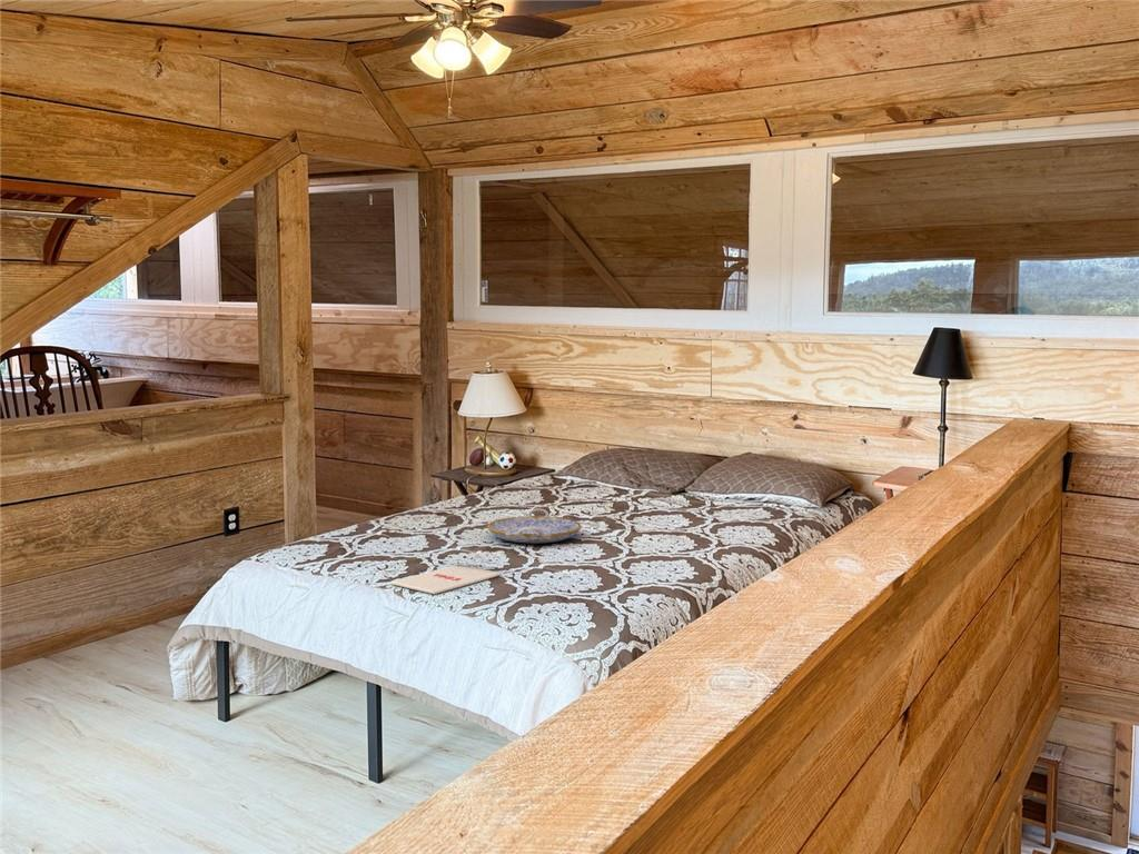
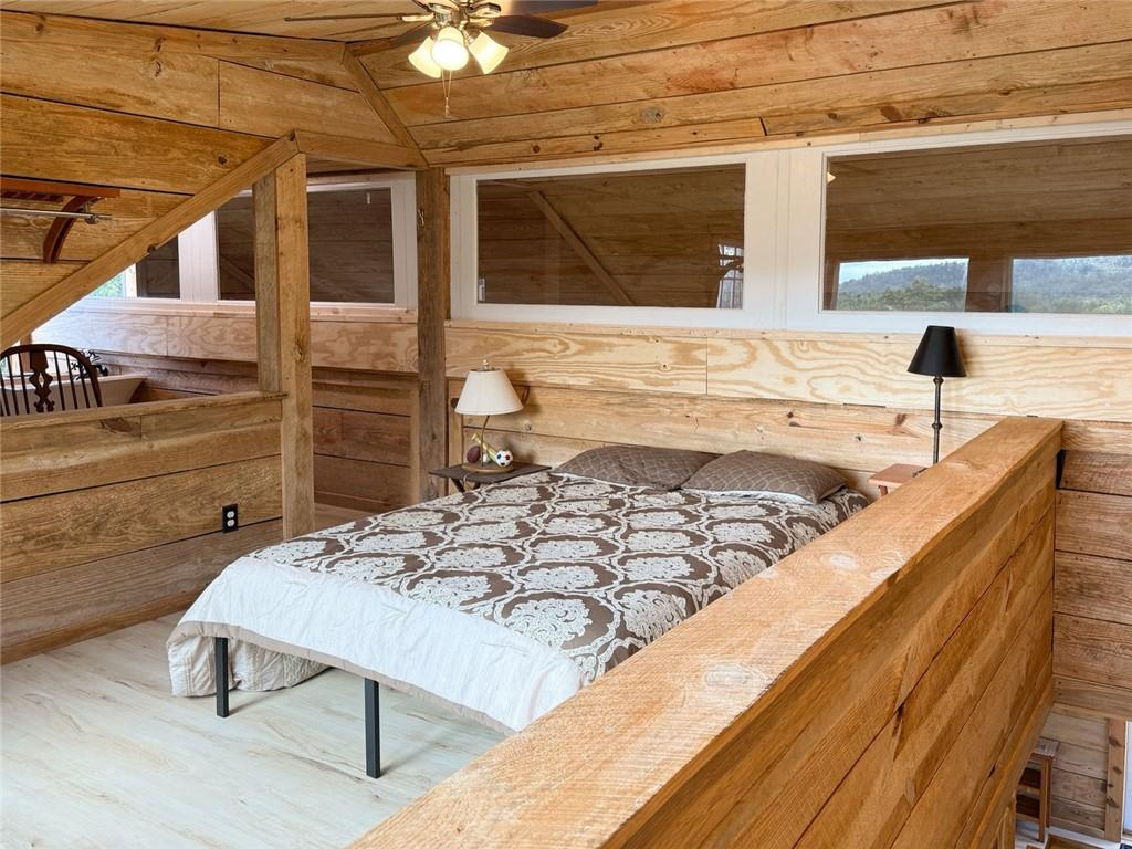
- serving tray [486,508,583,545]
- magazine [390,564,502,595]
